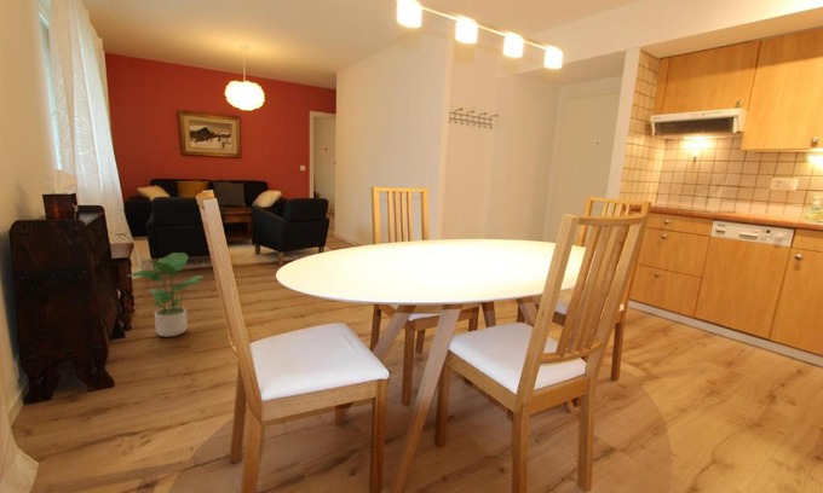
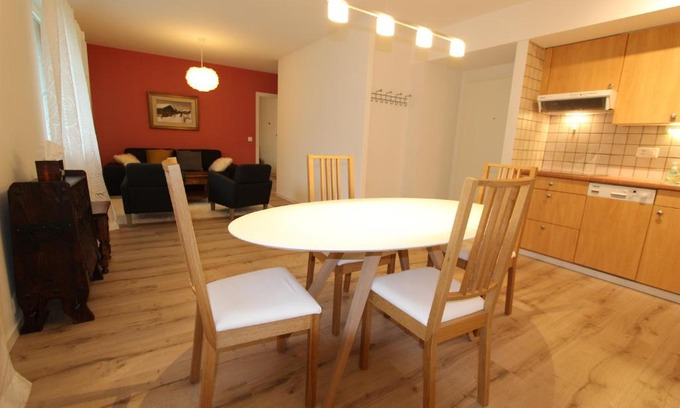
- potted plant [125,251,205,338]
